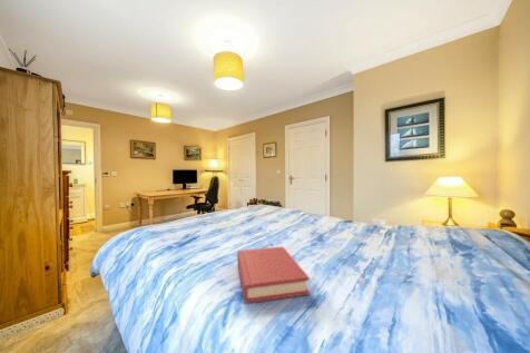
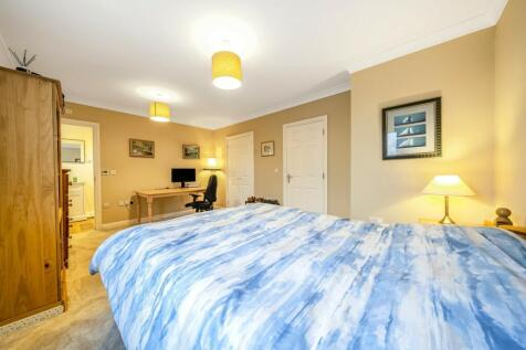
- hardback book [236,246,311,304]
